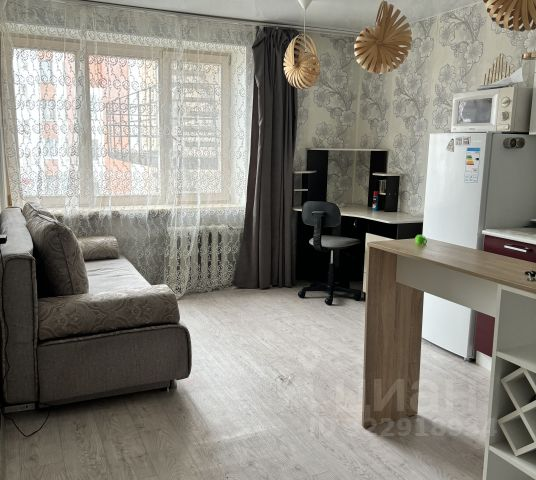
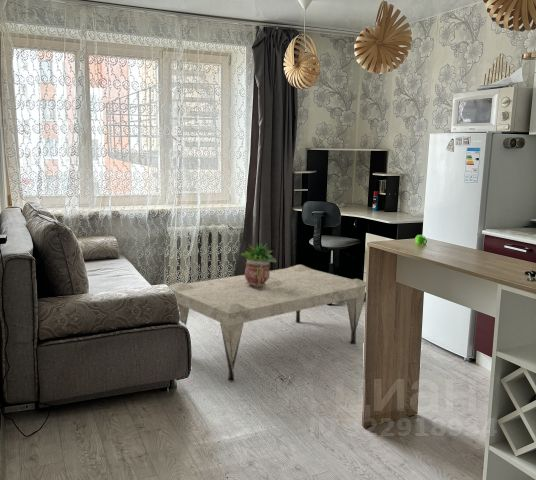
+ potted plant [240,242,278,287]
+ coffee table [167,264,367,383]
